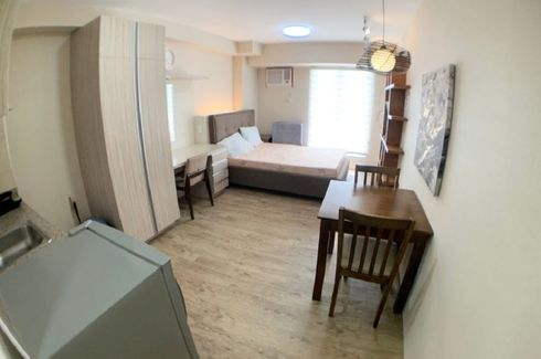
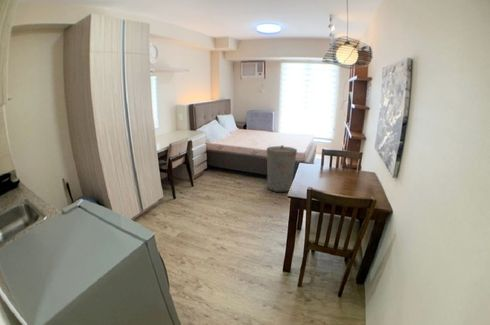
+ trash can [266,144,298,193]
